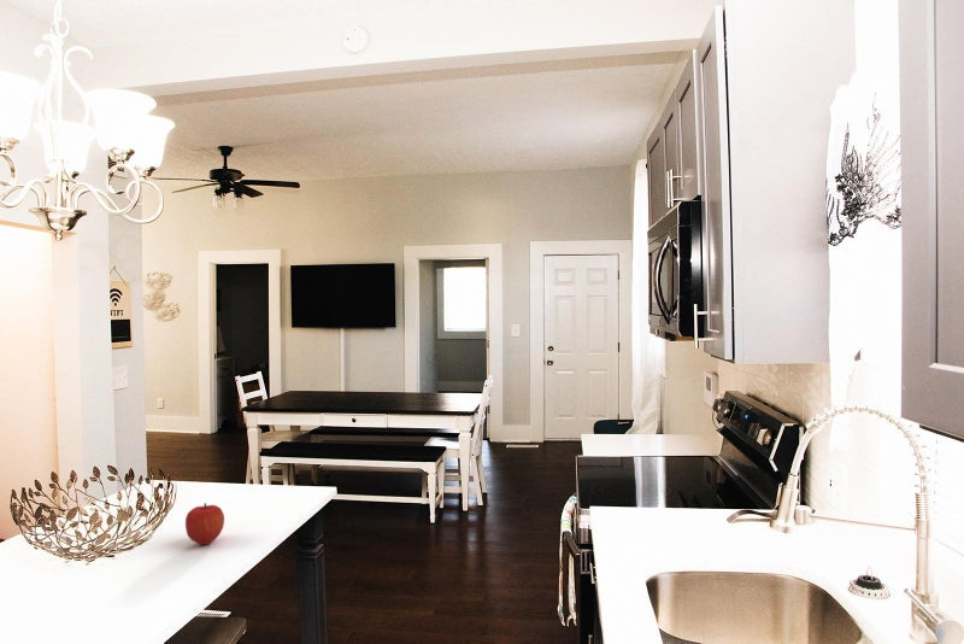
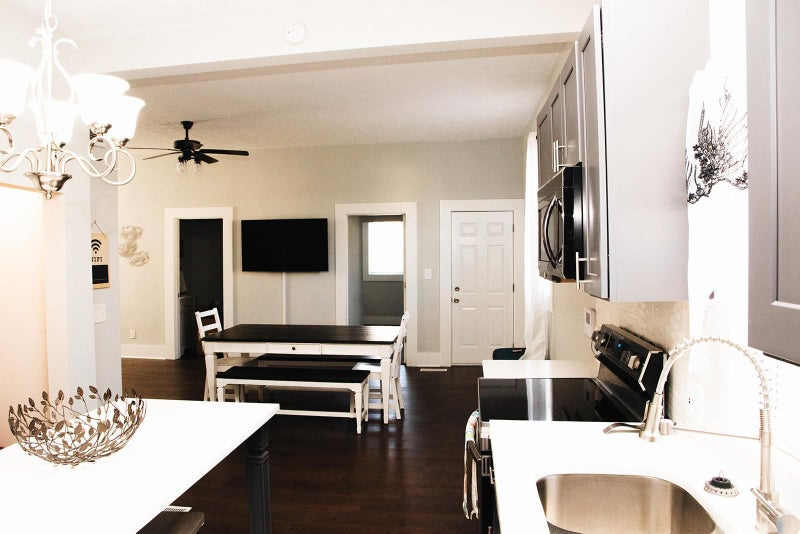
- fruit [184,502,225,545]
